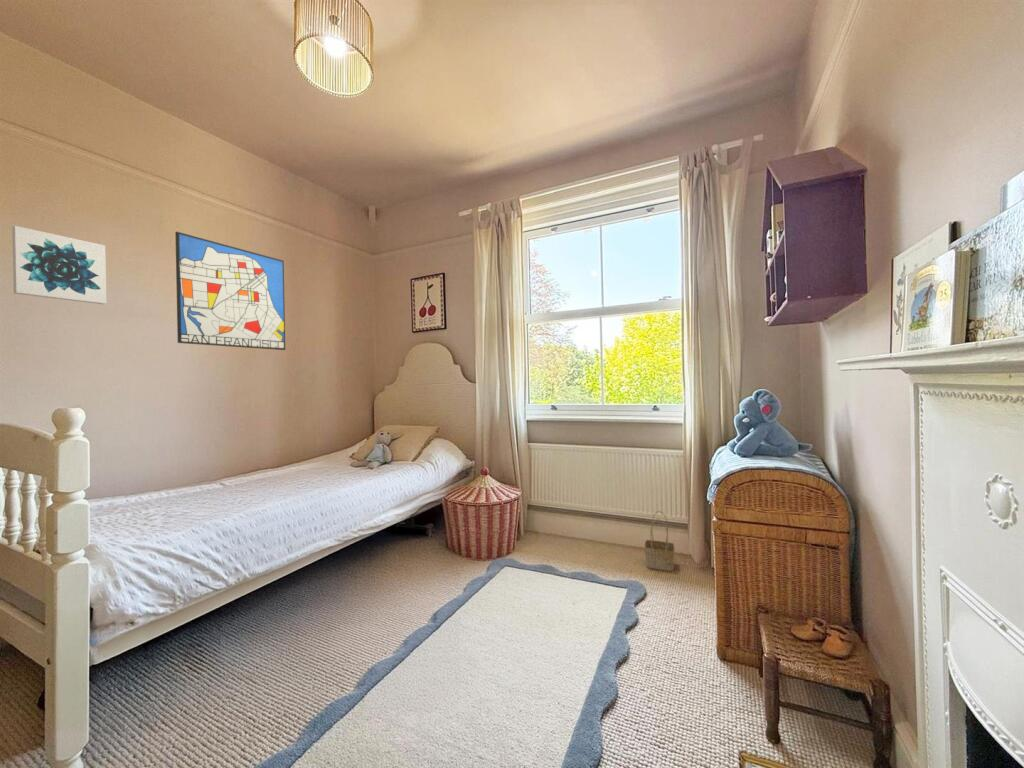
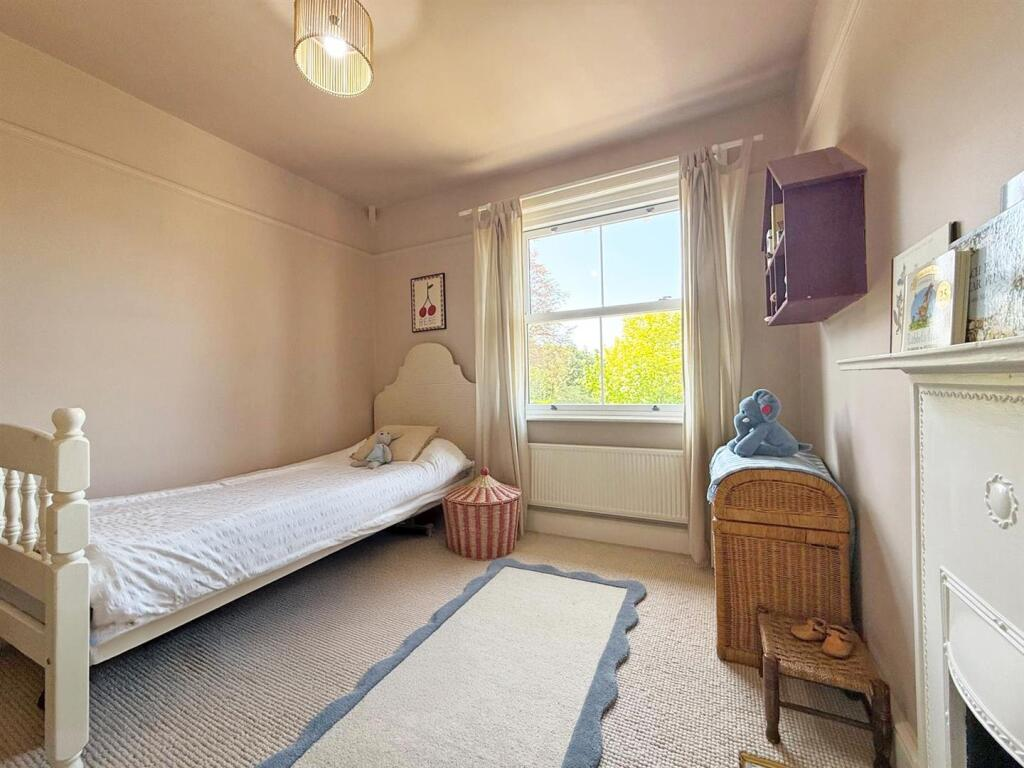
- basket [644,510,676,572]
- wall art [11,225,108,305]
- wall art [174,230,286,351]
